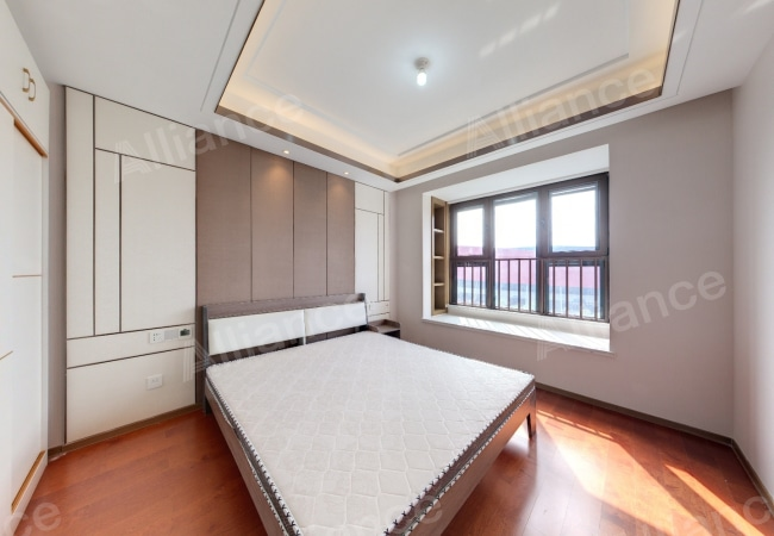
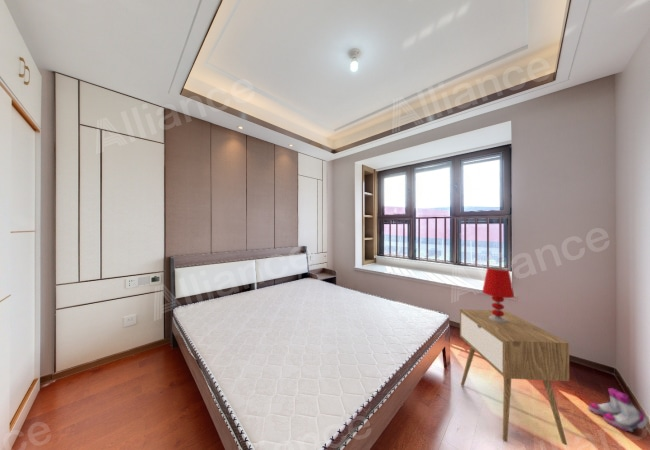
+ table lamp [481,266,515,323]
+ nightstand [459,308,570,446]
+ boots [587,387,649,433]
